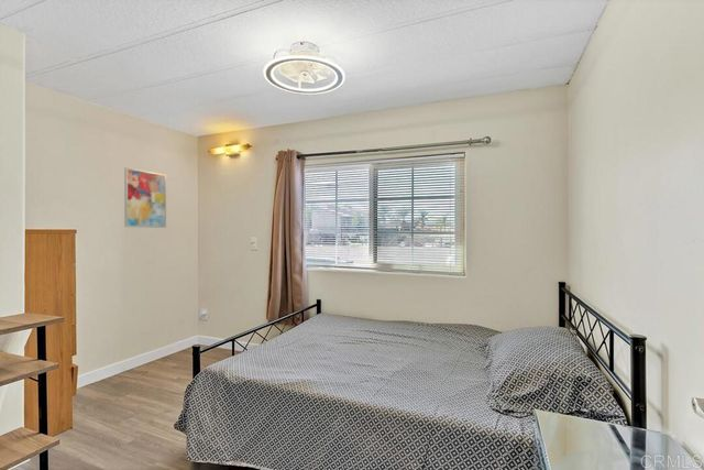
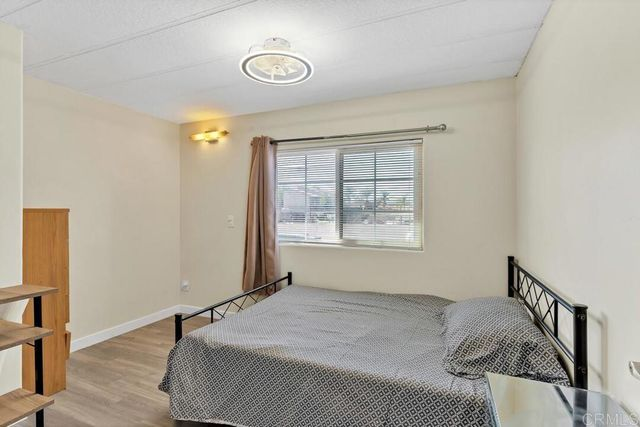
- wall art [123,166,167,229]
